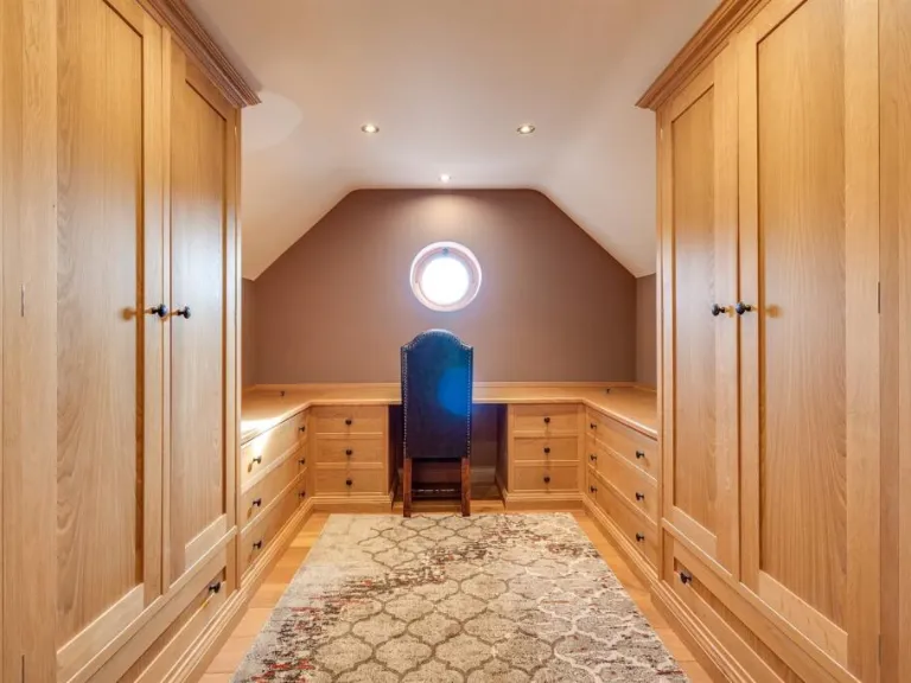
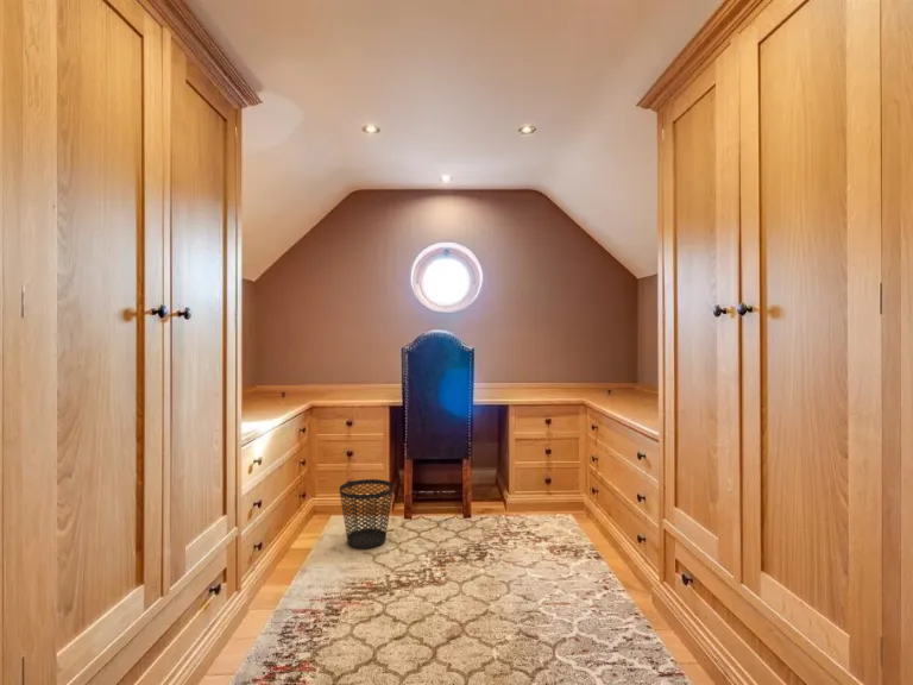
+ wastebasket [338,478,395,549]
